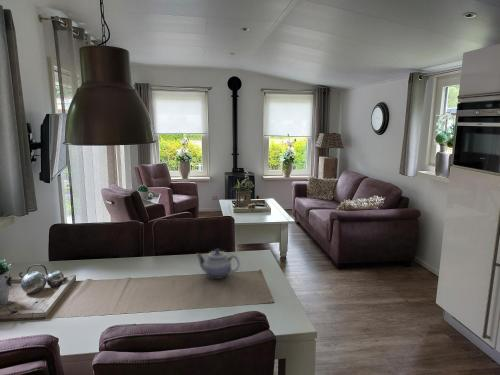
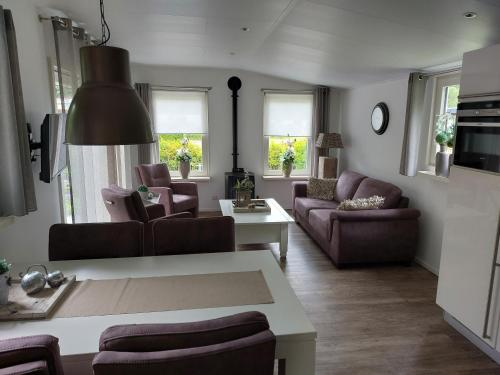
- teapot [195,248,241,280]
